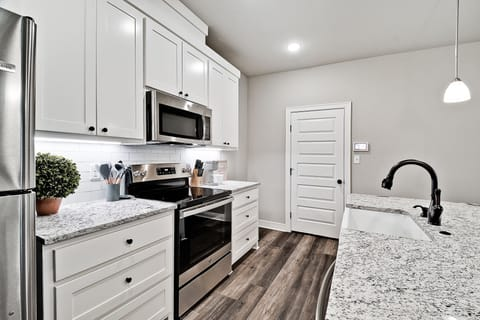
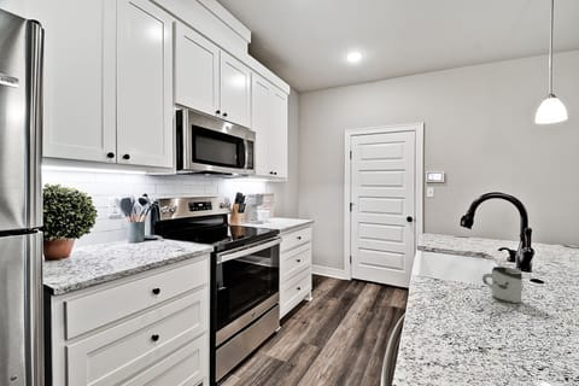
+ cup [481,265,524,304]
